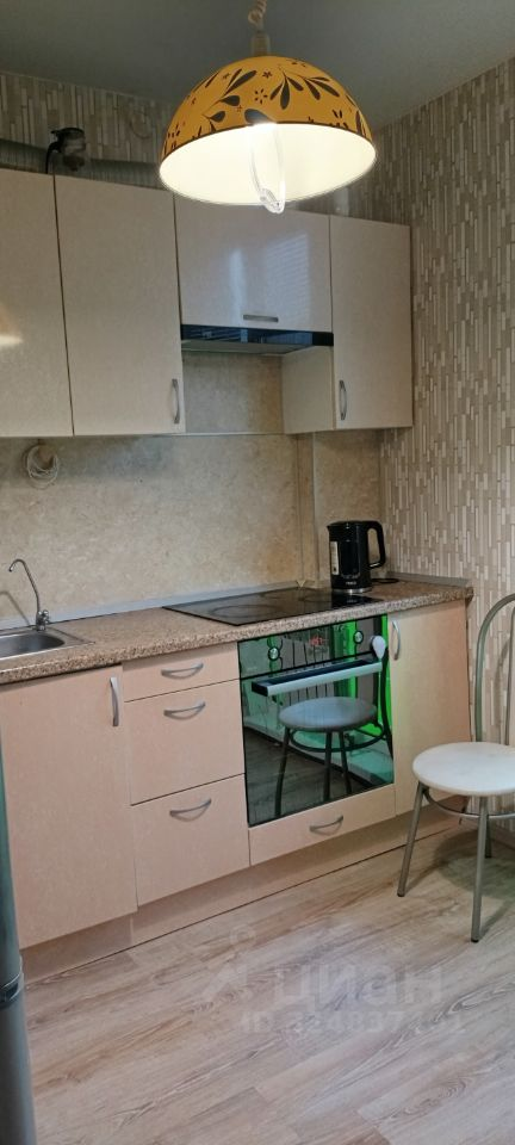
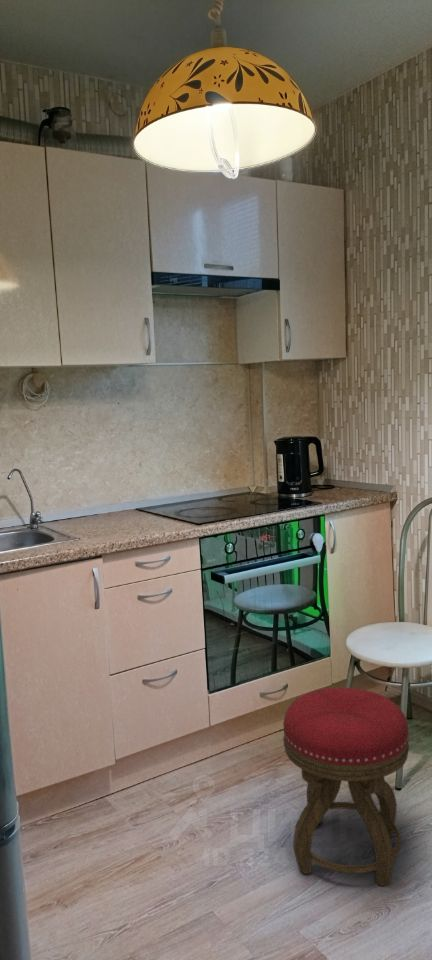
+ stool [282,686,410,887]
